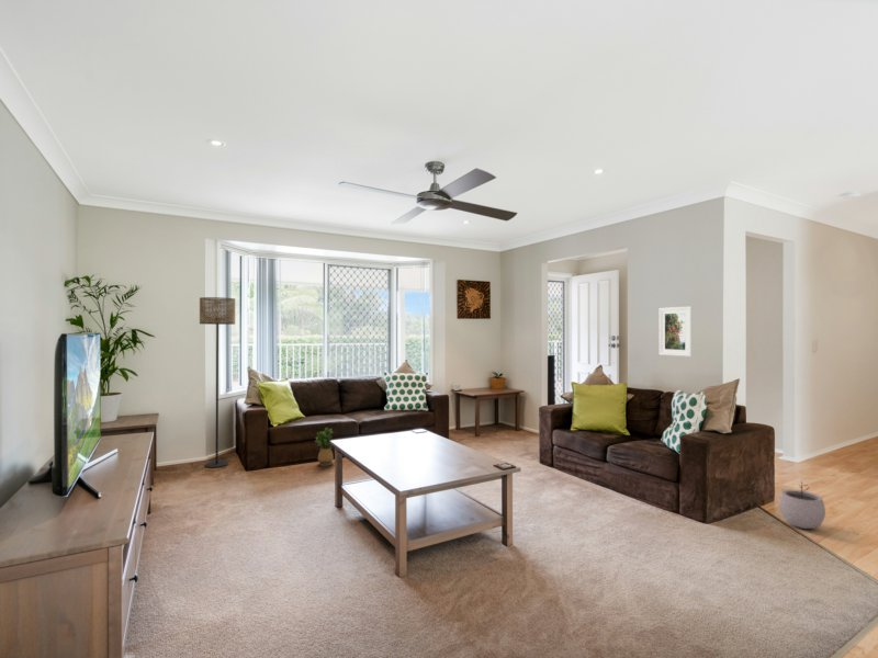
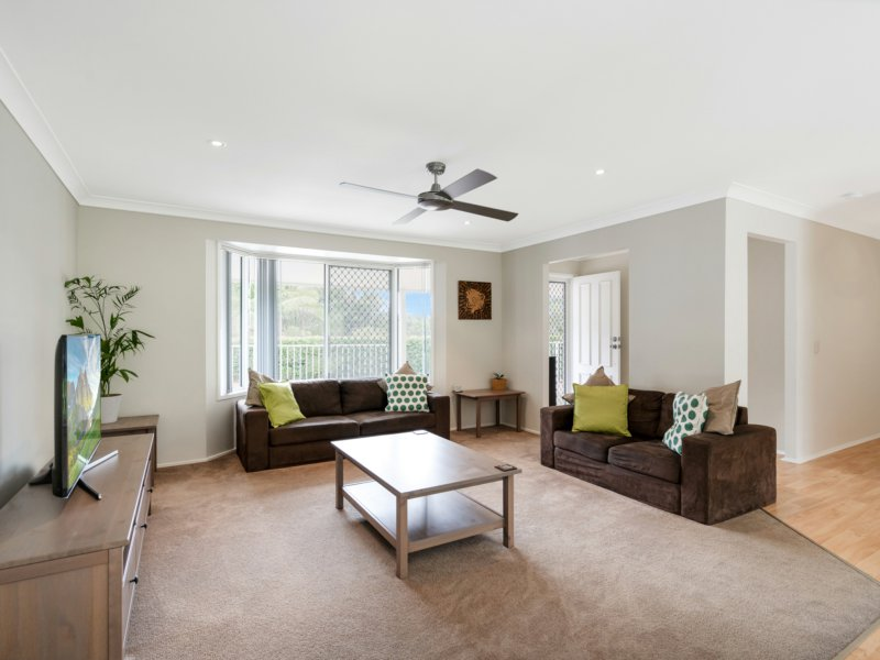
- floor lamp [199,296,236,468]
- potted plant [314,427,335,467]
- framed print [658,305,694,358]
- plant pot [778,480,826,530]
